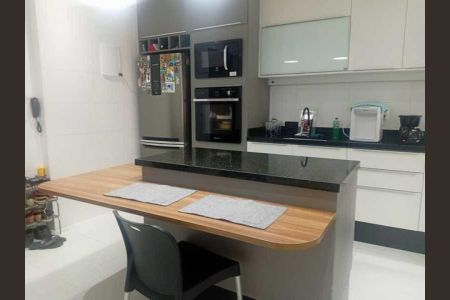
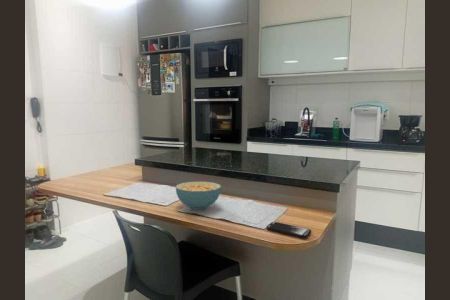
+ cereal bowl [175,181,222,211]
+ smartphone [265,221,312,239]
